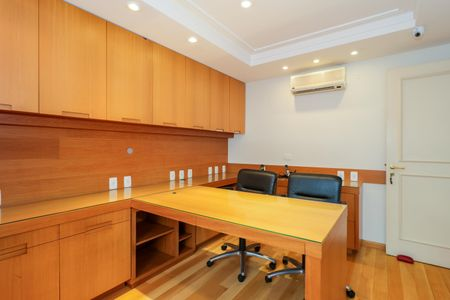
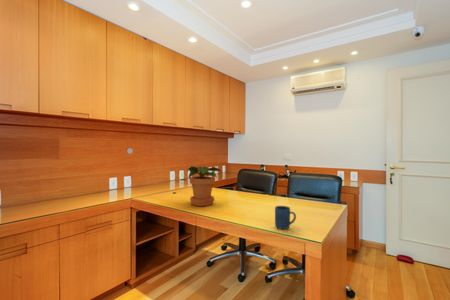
+ mug [274,205,297,230]
+ potted plant [186,165,222,207]
